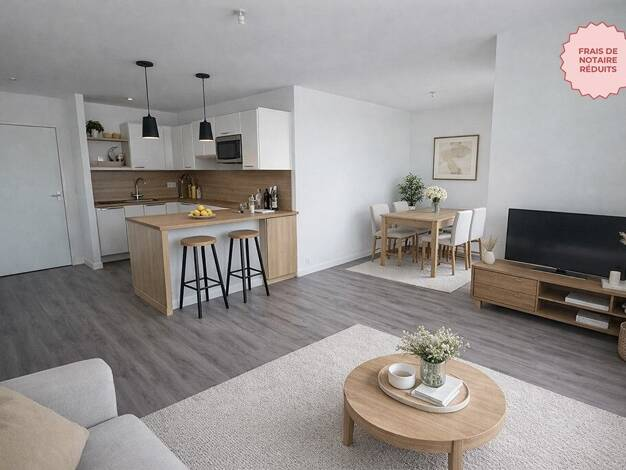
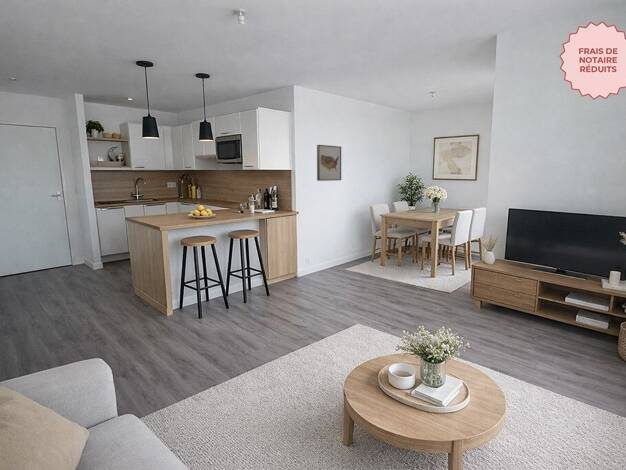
+ wall art [316,144,342,182]
